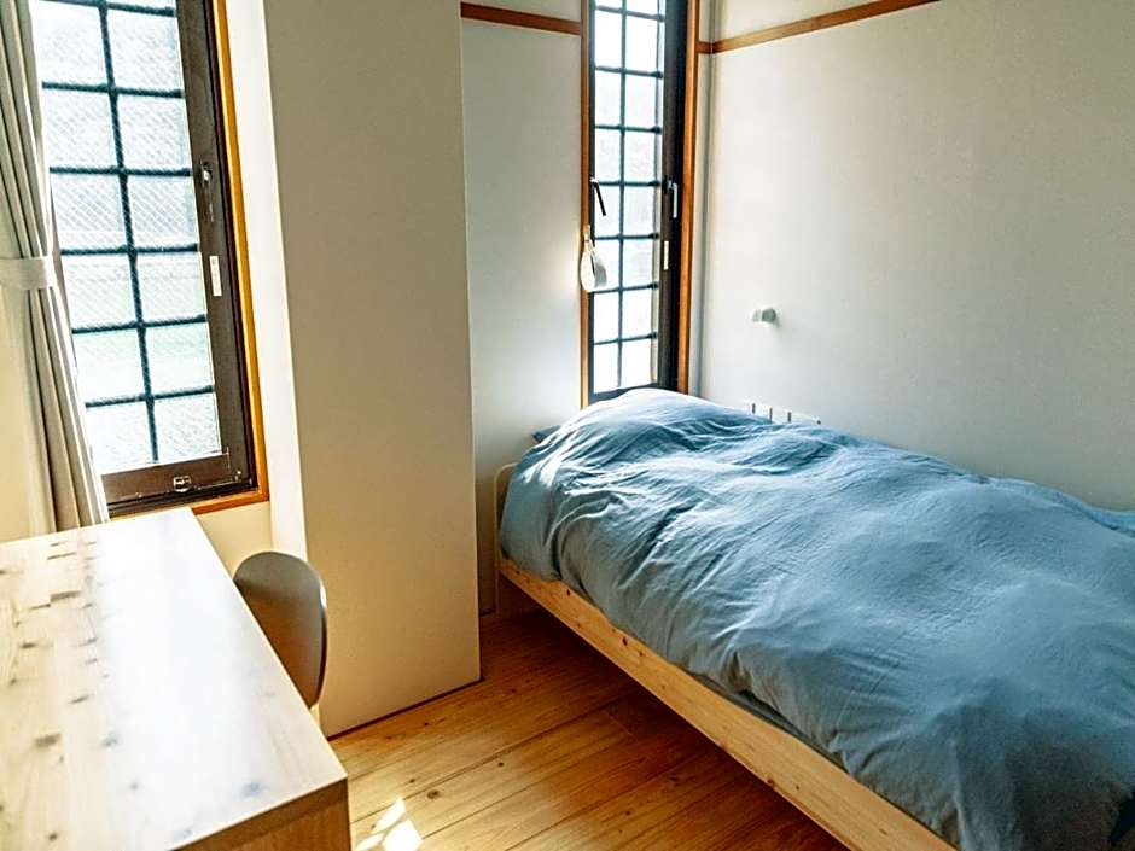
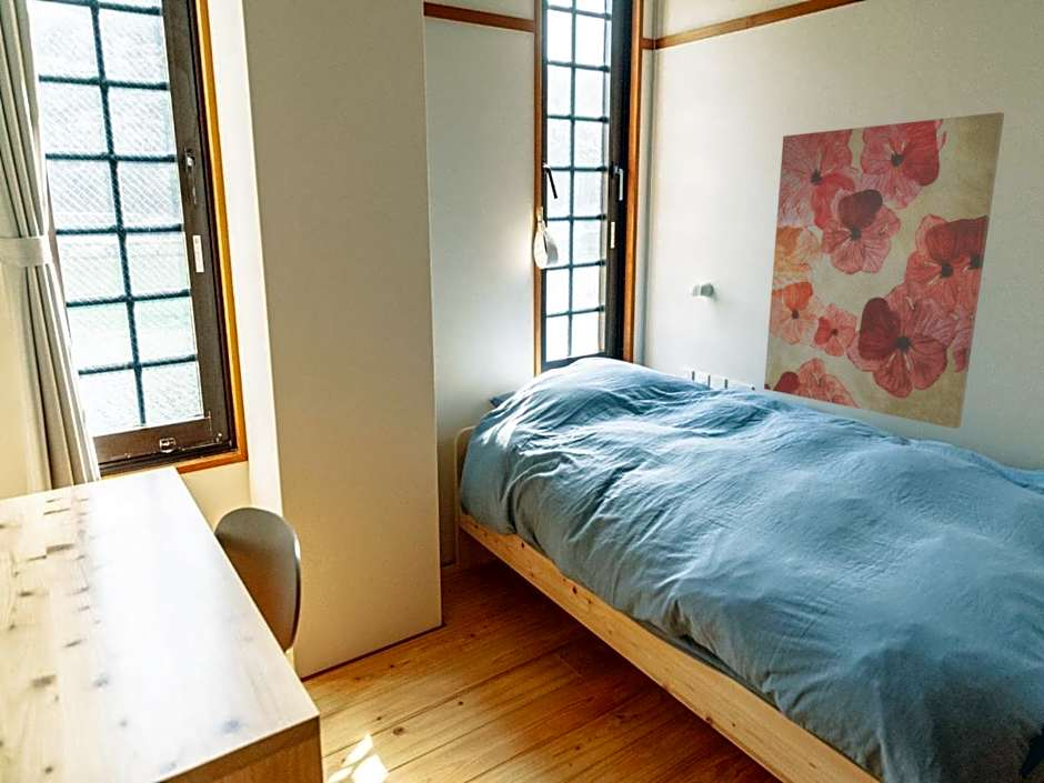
+ wall art [763,111,1005,430]
